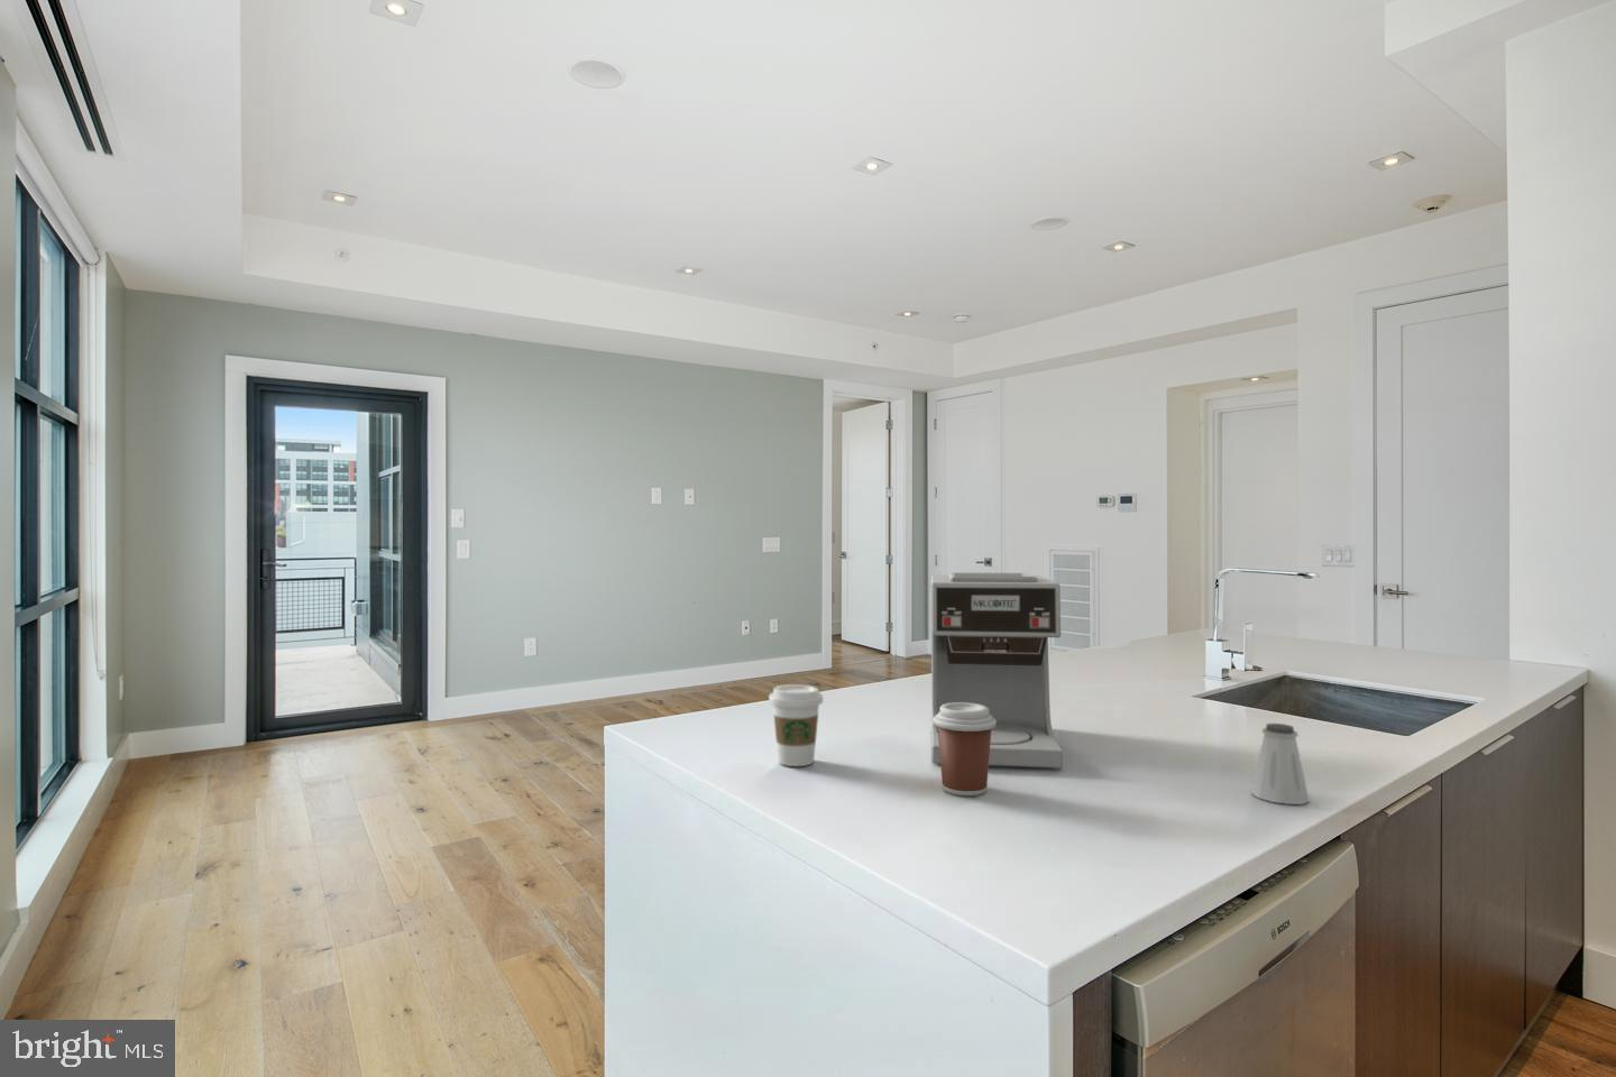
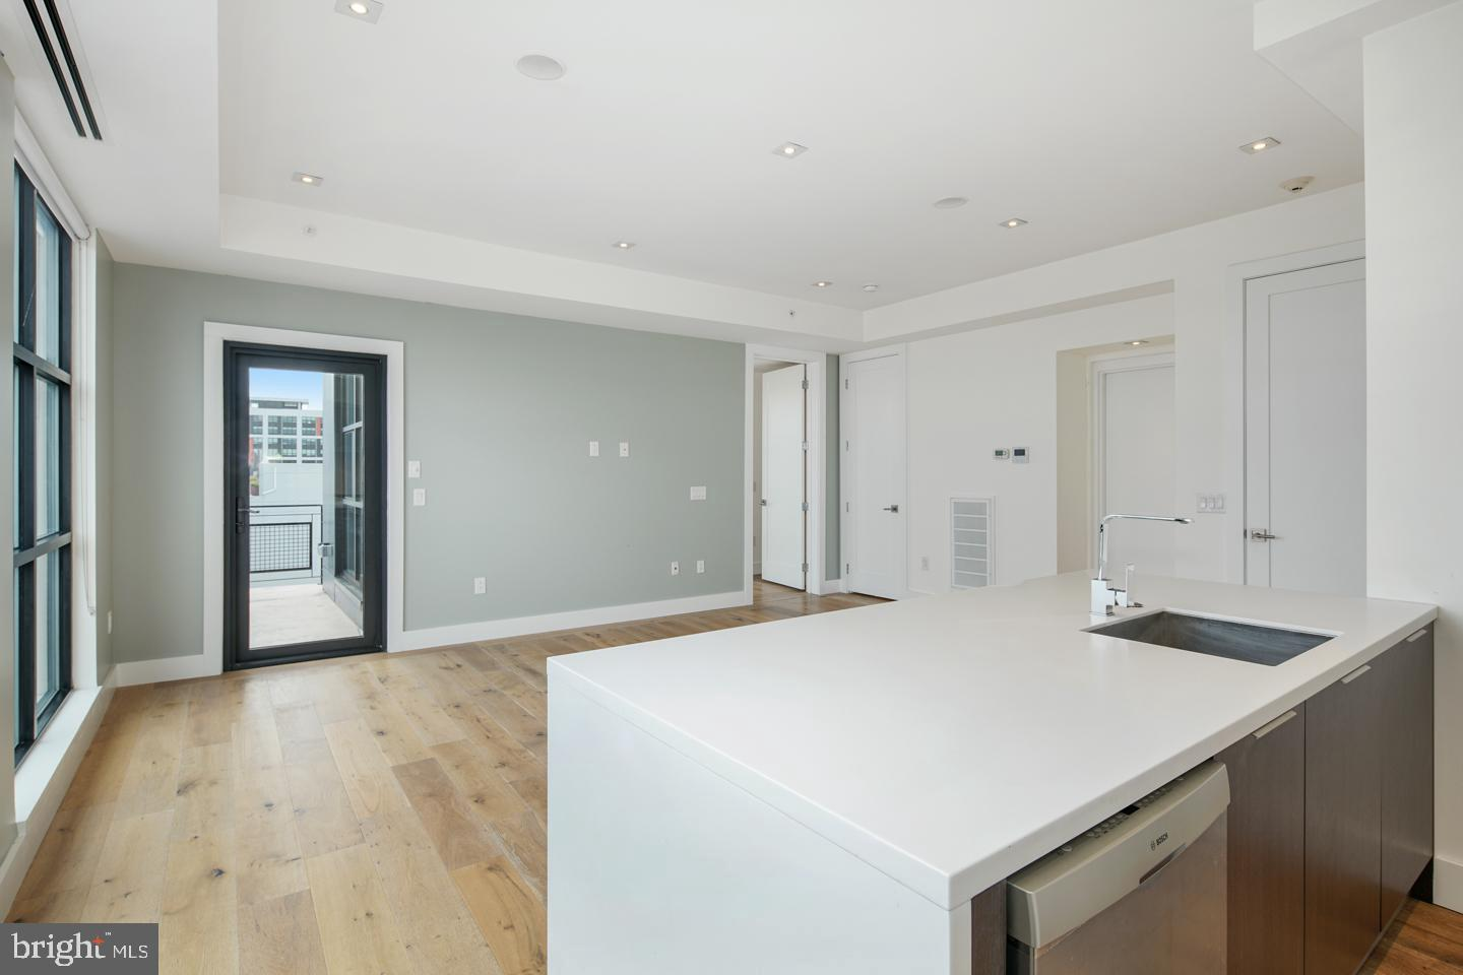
- coffee cup [767,683,824,767]
- coffee maker [931,571,1064,769]
- saltshaker [1250,722,1311,805]
- coffee cup [933,702,997,797]
